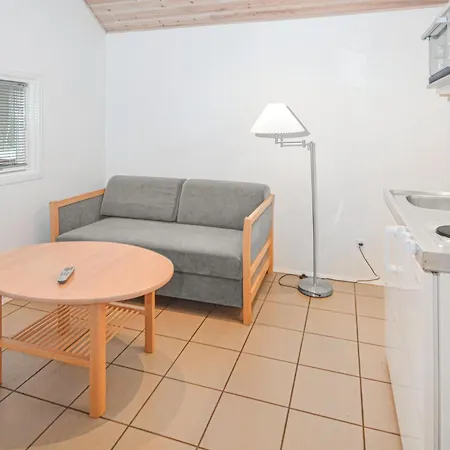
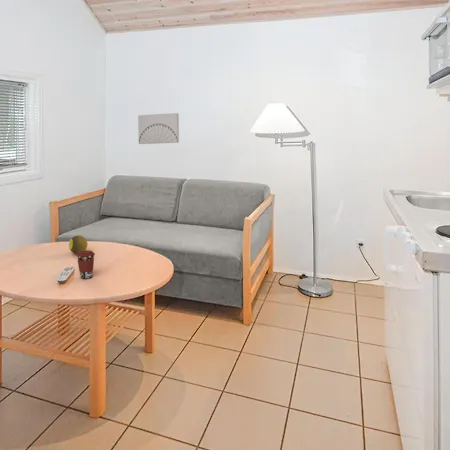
+ wall art [137,112,180,145]
+ fruit [68,234,89,255]
+ coffee cup [75,250,96,279]
